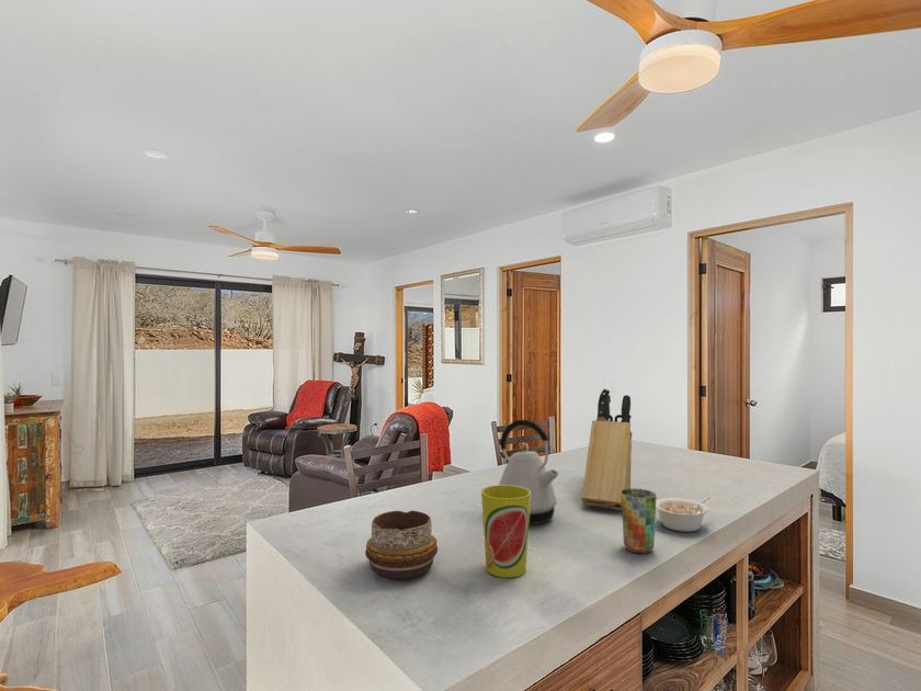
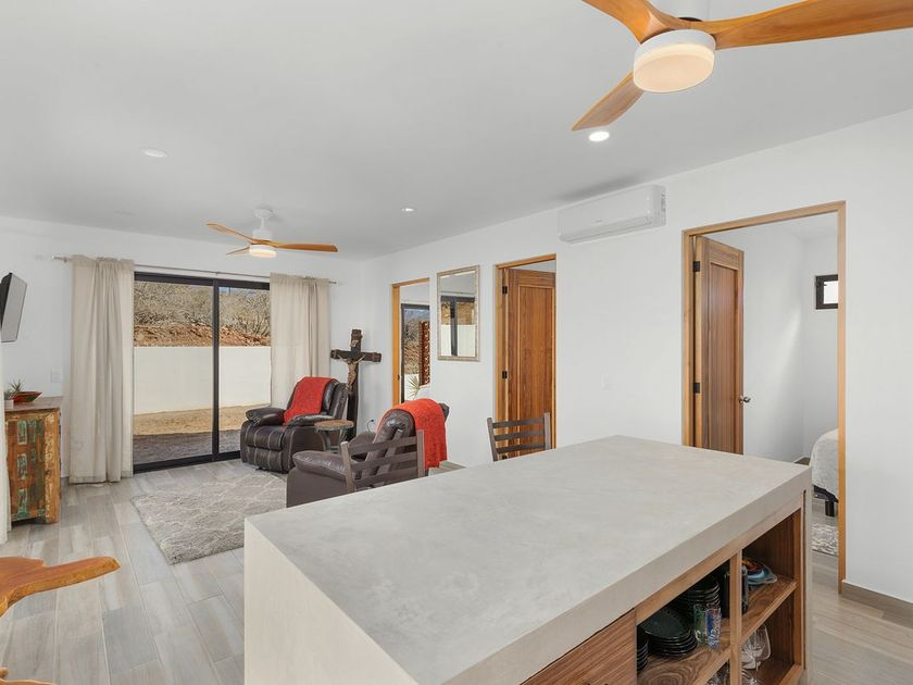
- cup [621,488,657,554]
- cup [480,484,531,578]
- legume [656,497,714,533]
- knife block [581,387,633,511]
- kettle [498,419,560,525]
- decorative bowl [364,510,439,579]
